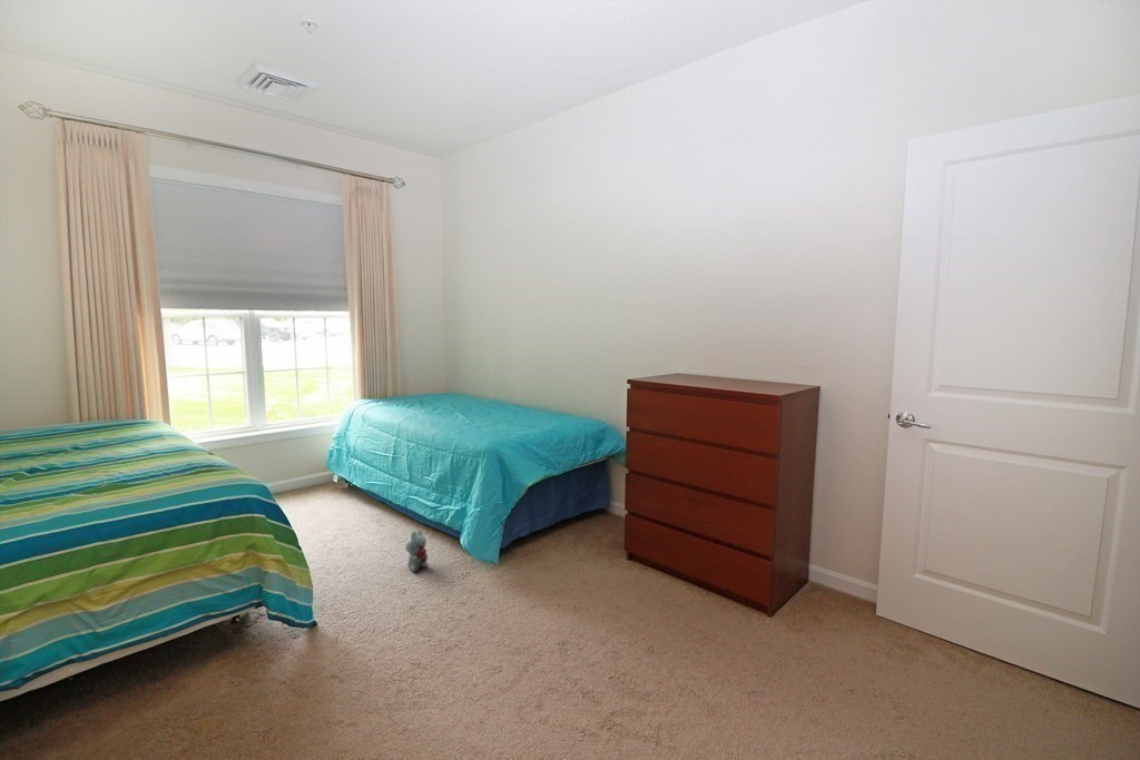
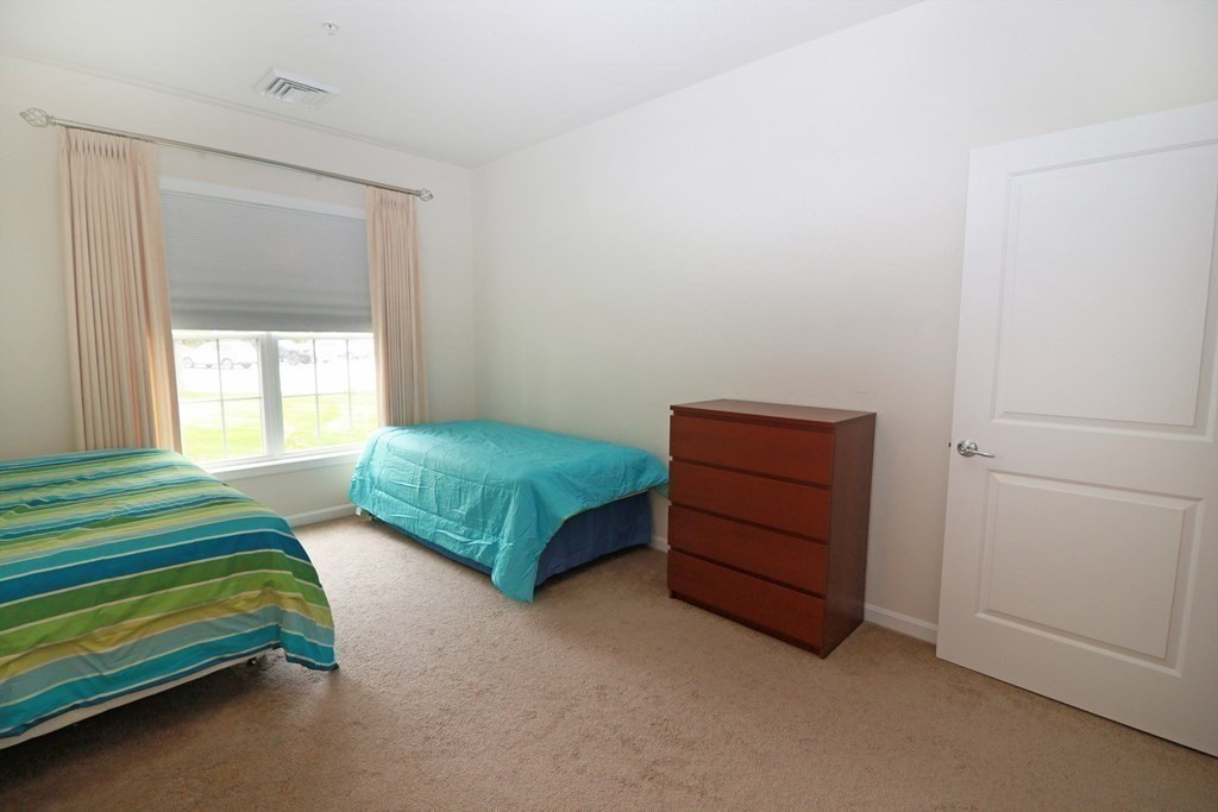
- plush toy [404,529,430,573]
